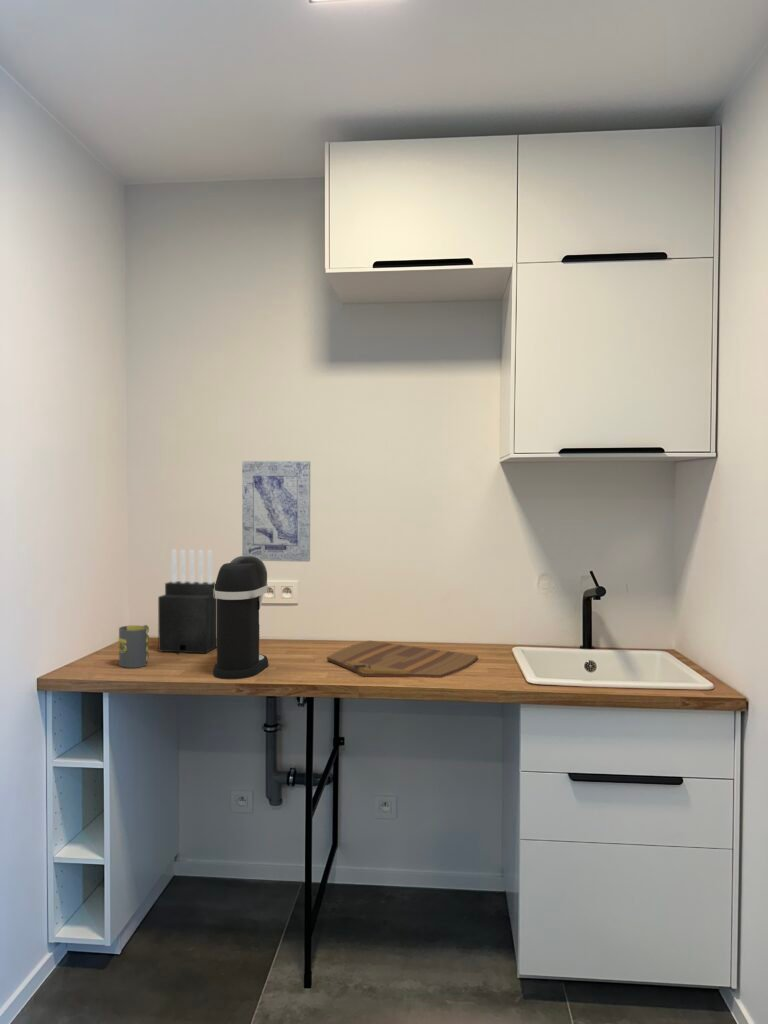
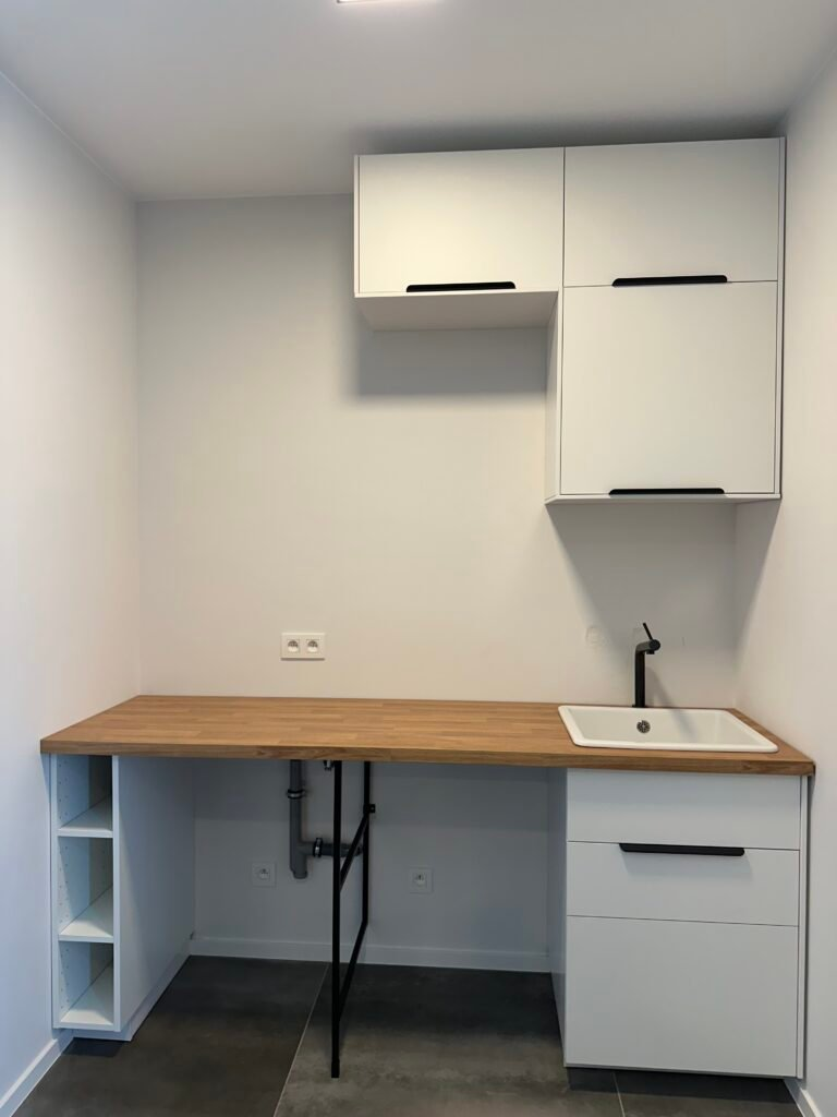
- knife block [157,549,217,655]
- coffee maker [212,555,269,680]
- wall art [241,460,311,563]
- cutting board [326,640,479,679]
- mug [118,624,150,669]
